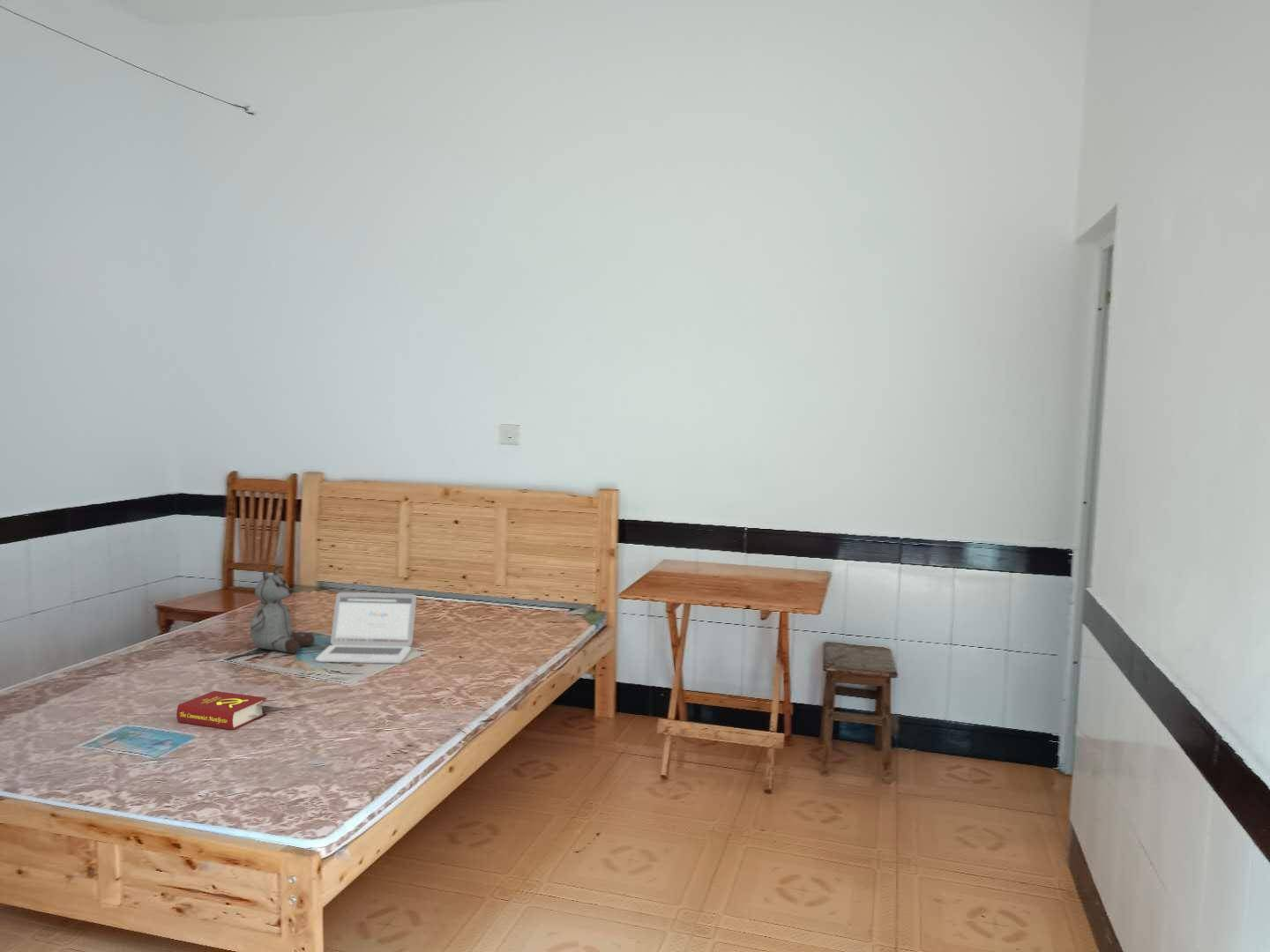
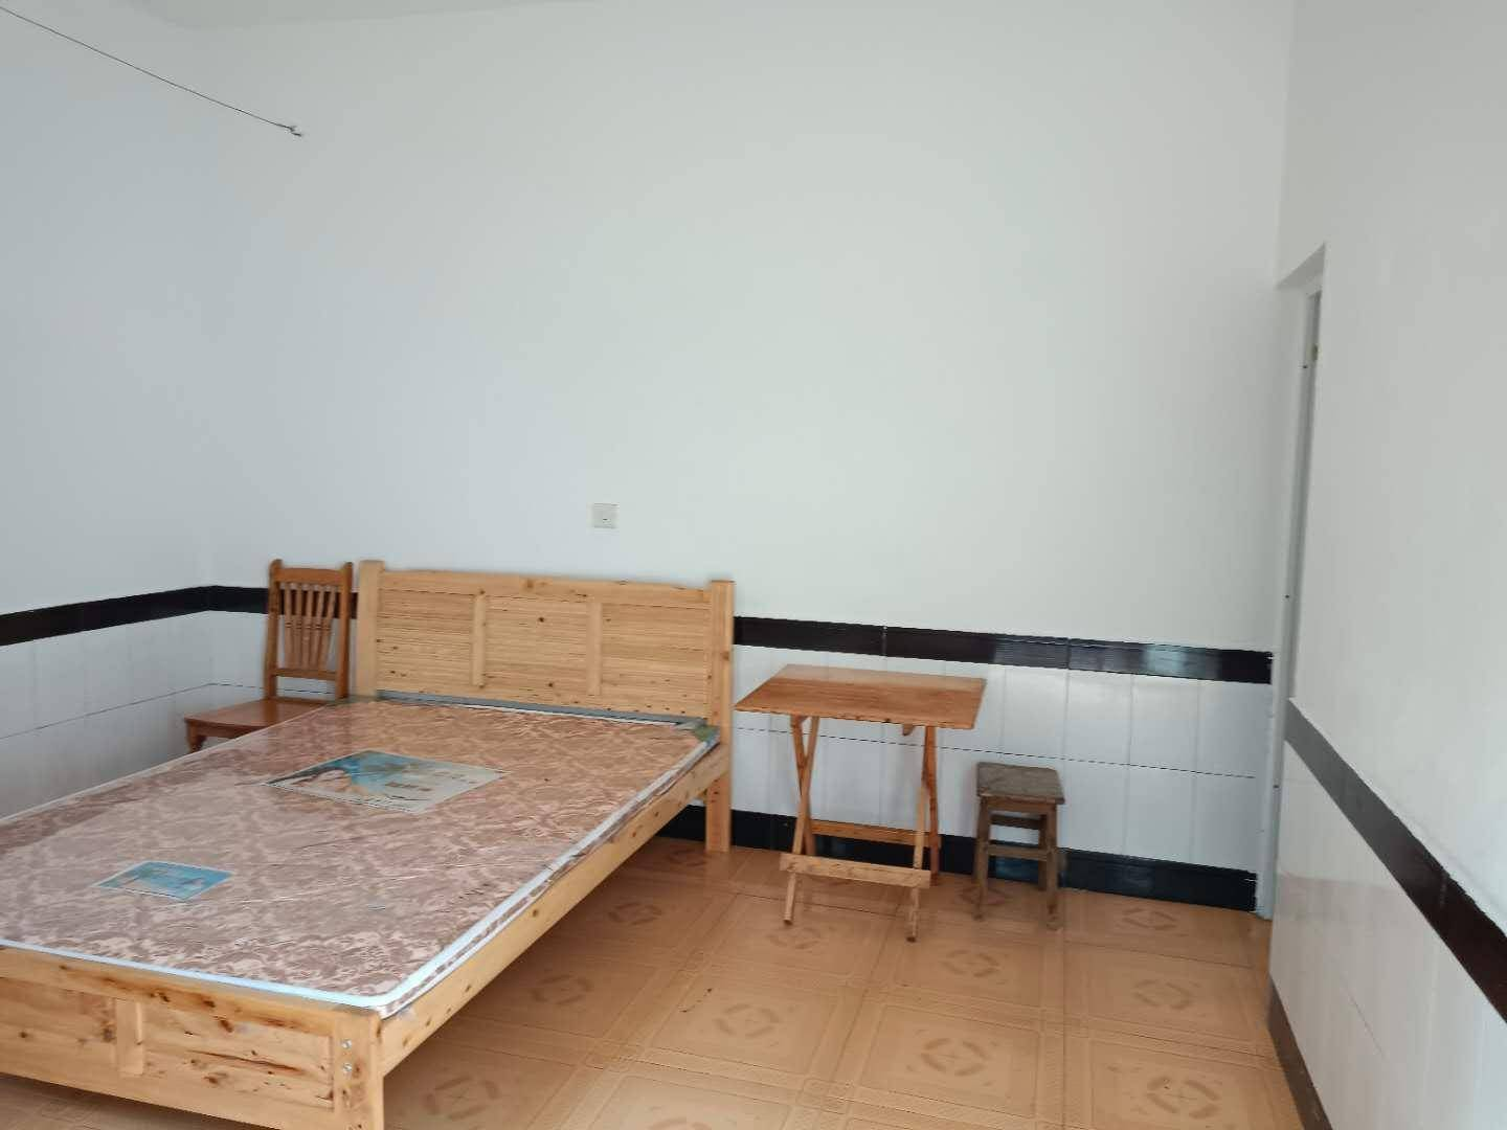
- stuffed bear [249,565,316,654]
- book [176,690,267,731]
- laptop [315,591,417,664]
